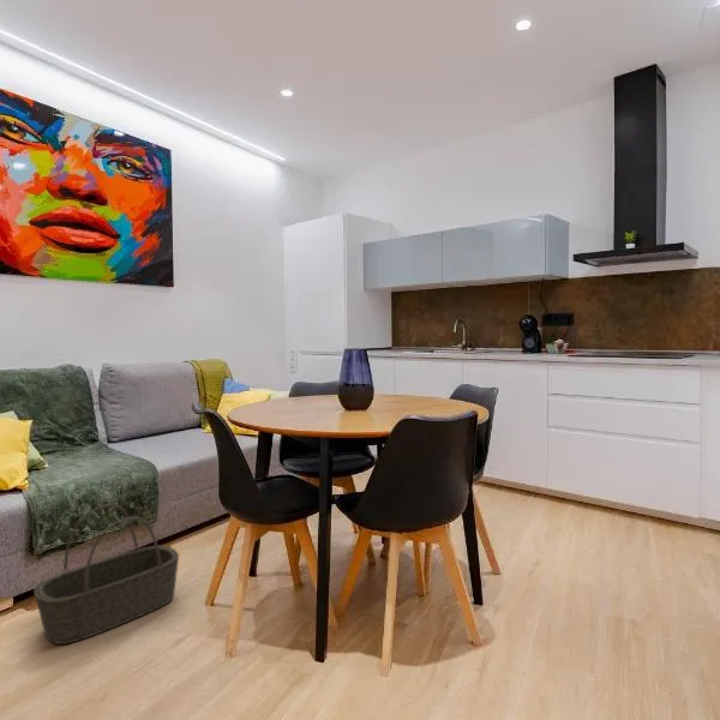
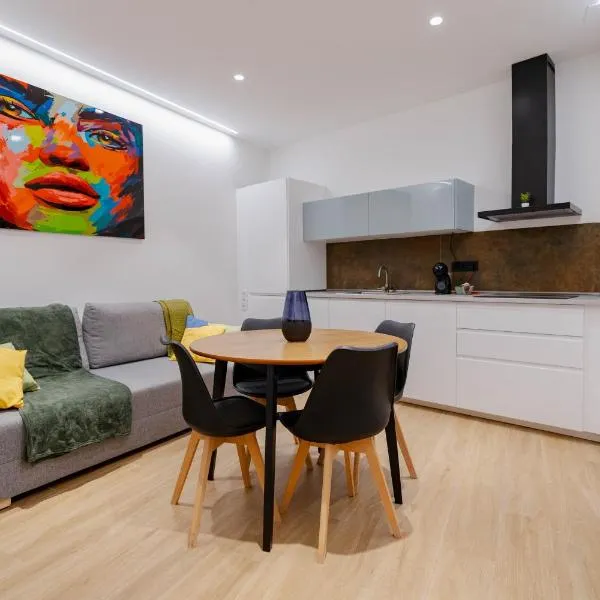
- basket [34,503,180,646]
